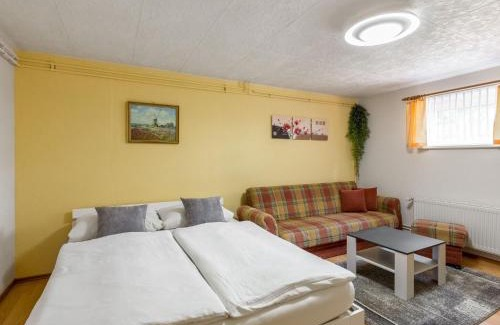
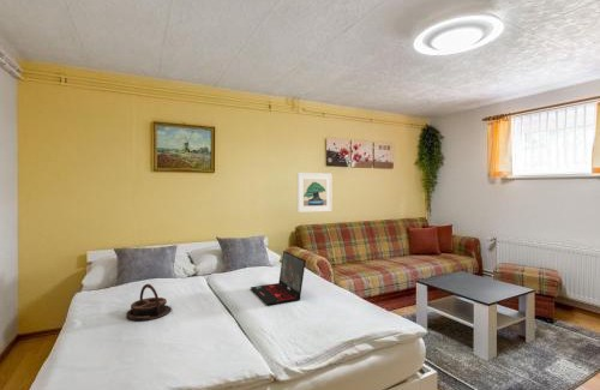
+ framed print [296,172,334,214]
+ laptop [250,250,307,306]
+ serving tray [125,283,172,322]
